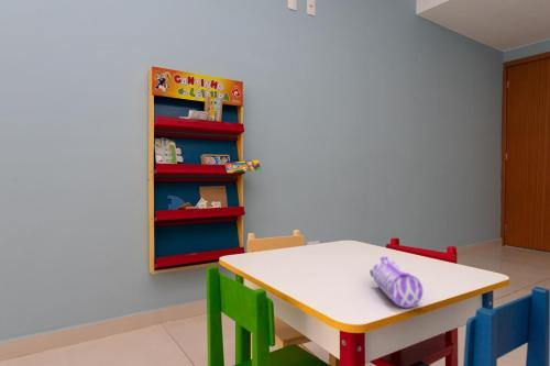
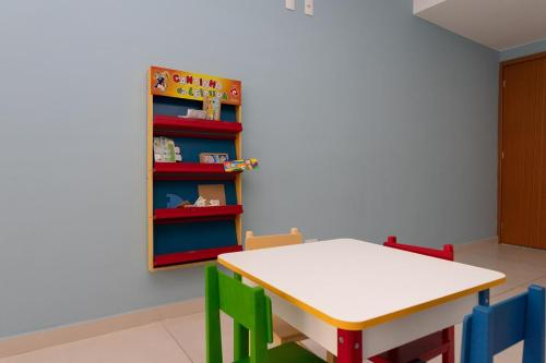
- pencil case [369,256,424,309]
